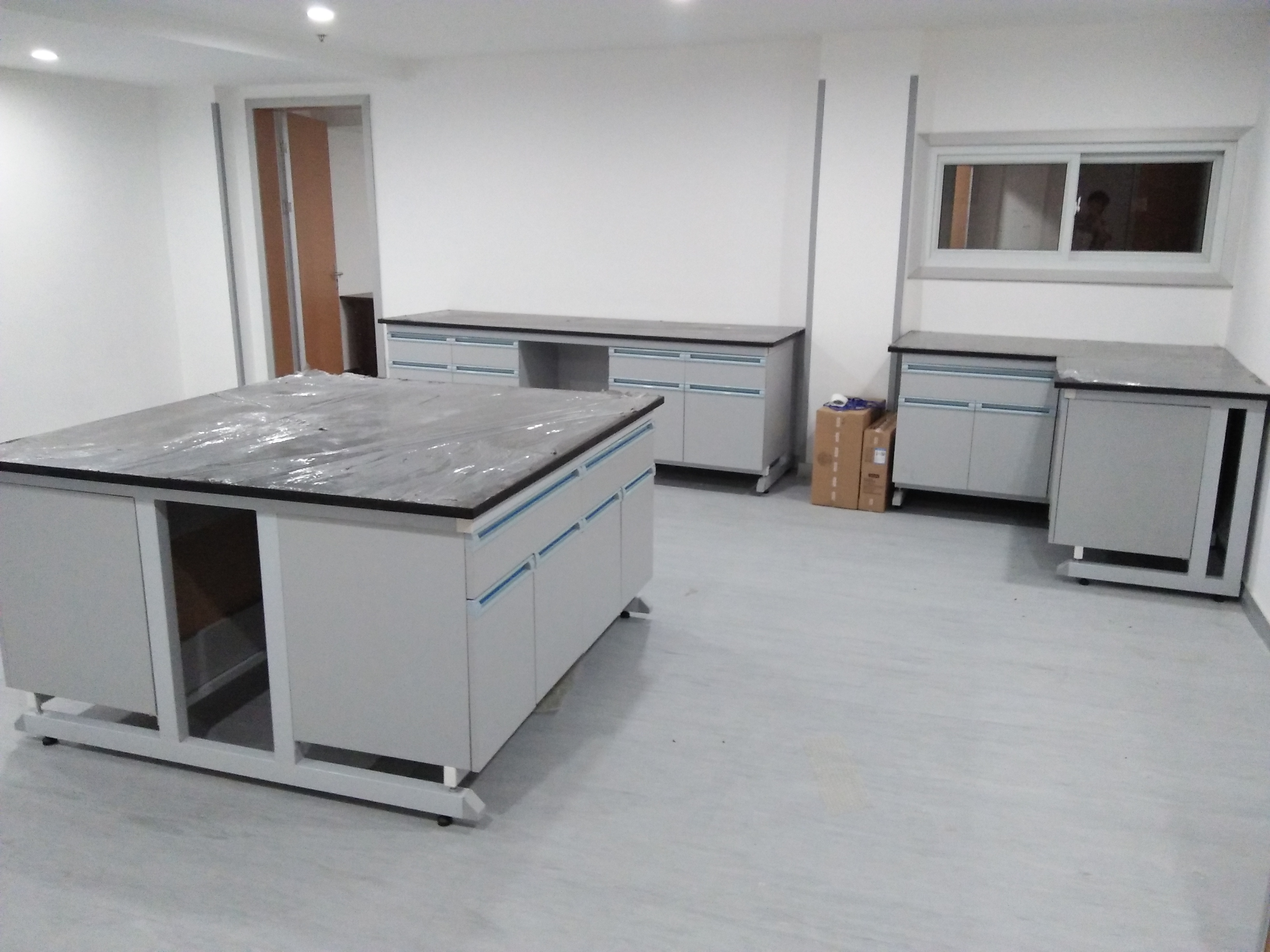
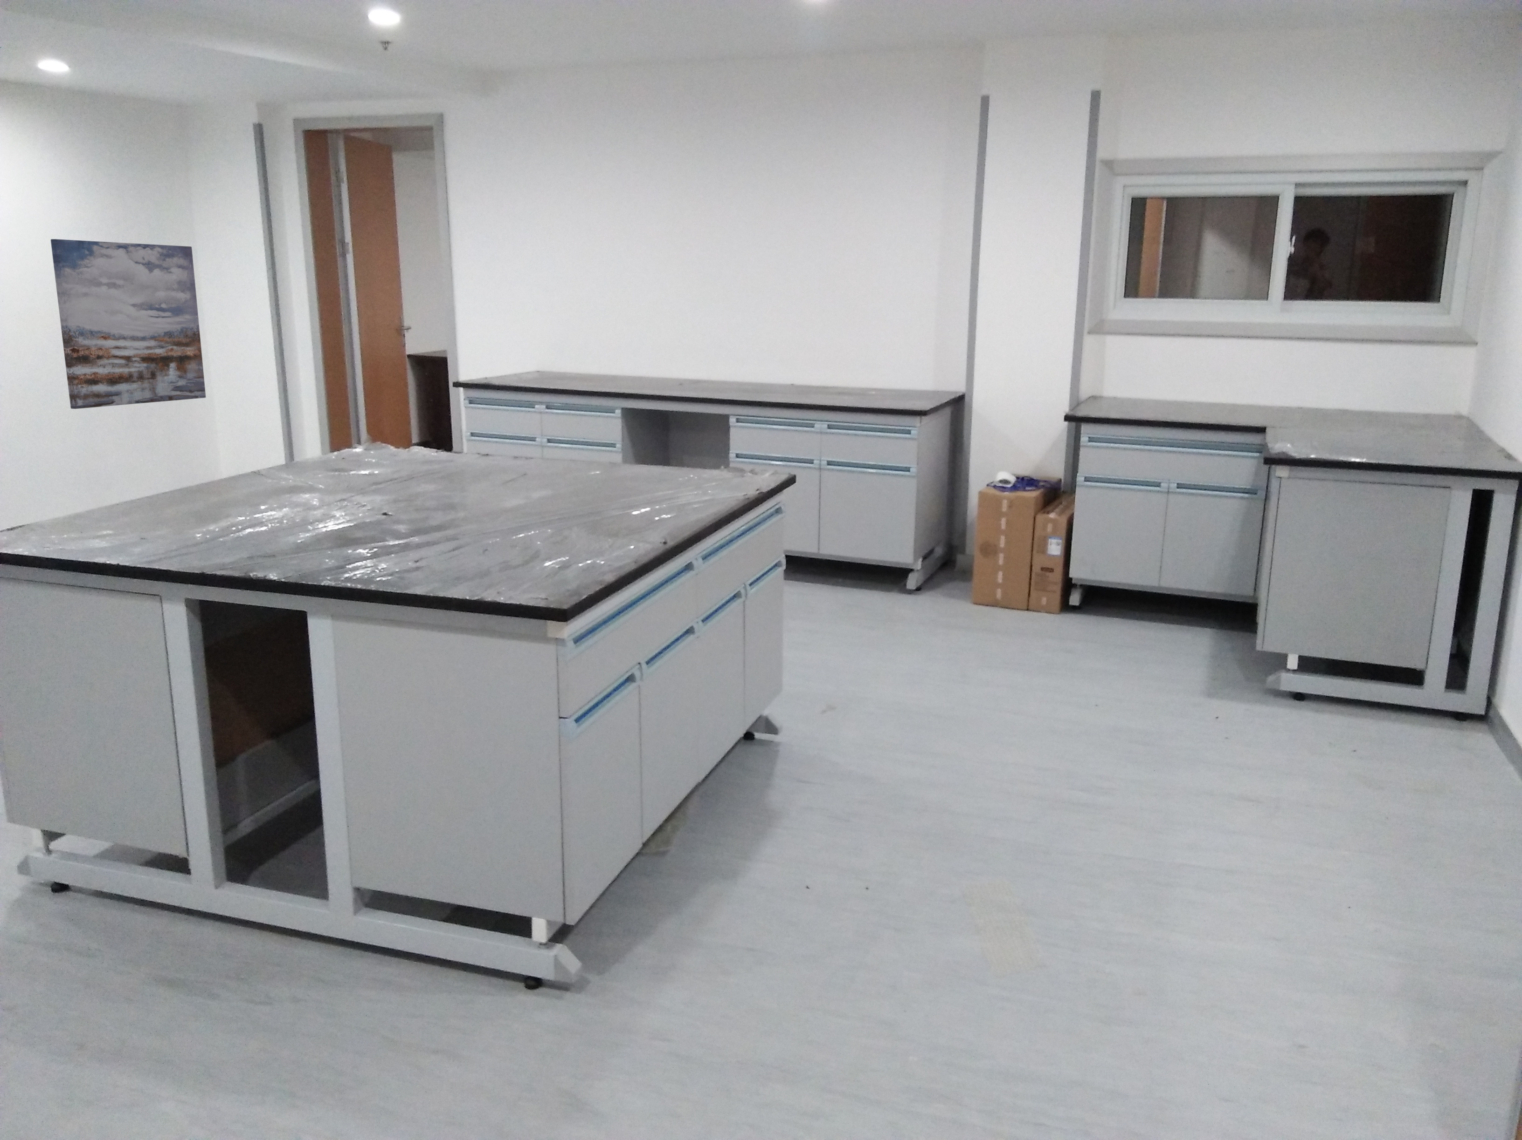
+ wall art [50,238,206,410]
